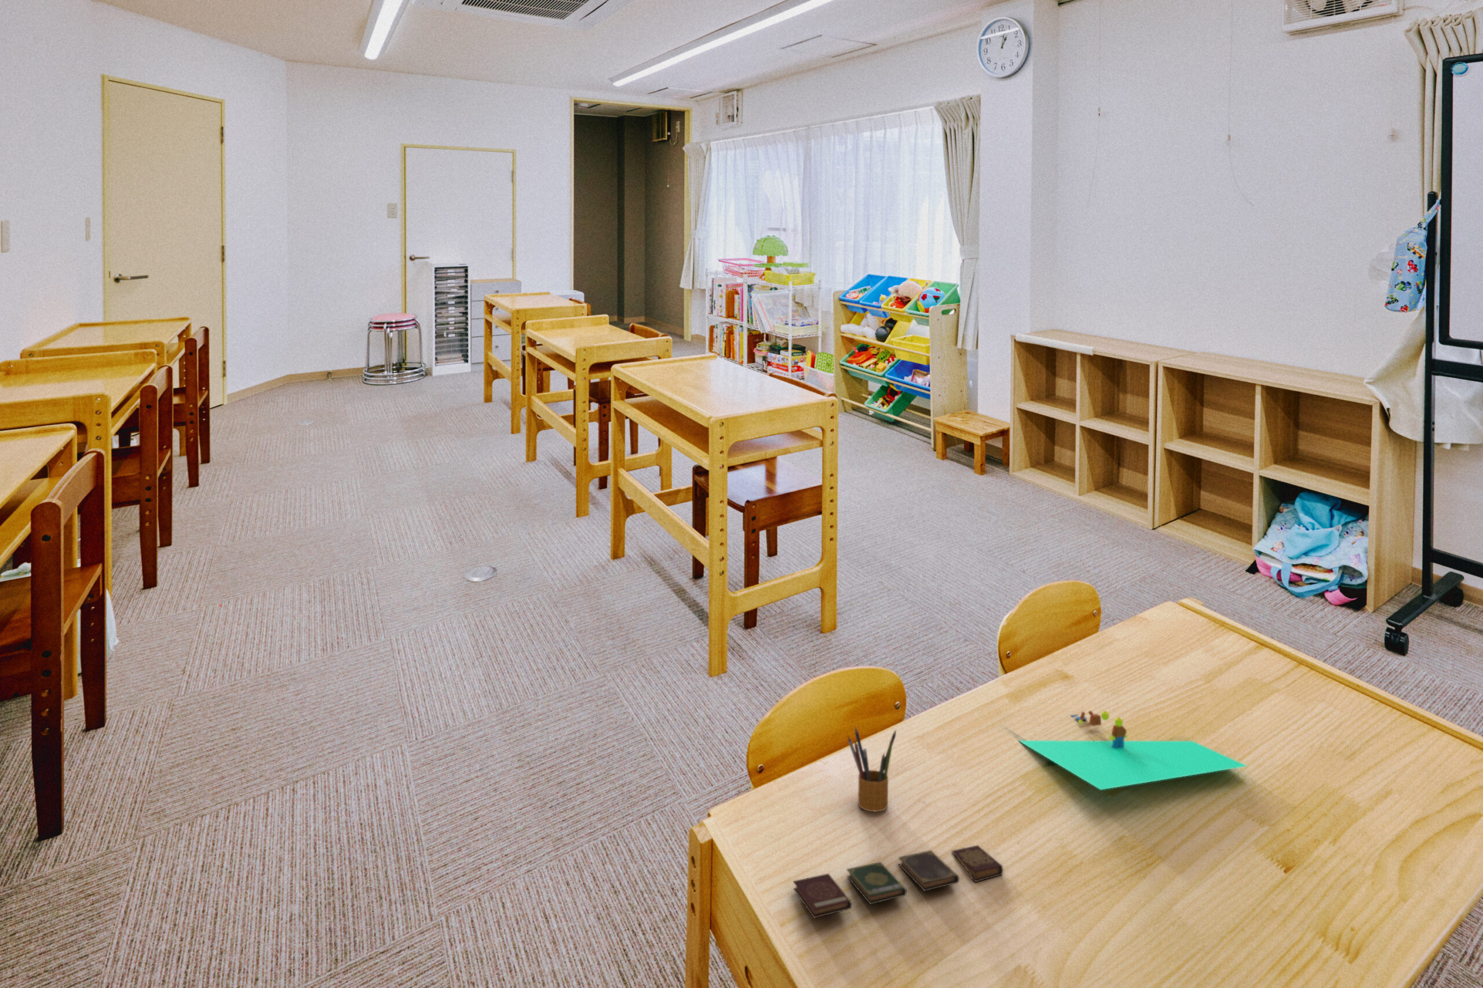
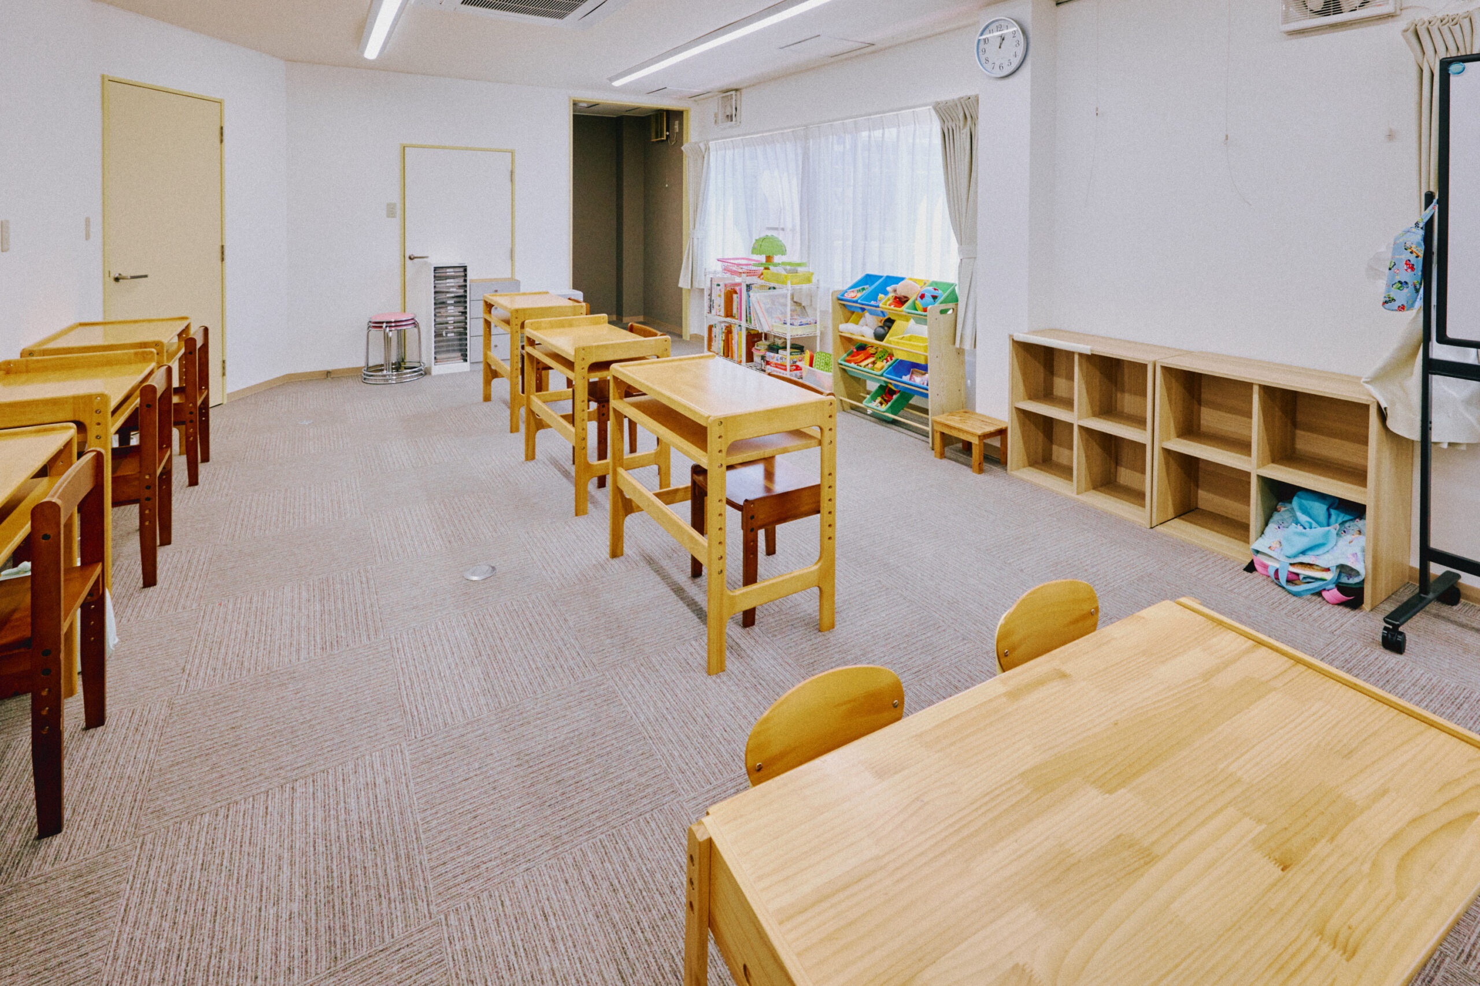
- pencil box [847,727,897,813]
- toy blocks [1017,710,1248,791]
- book [792,845,1004,920]
